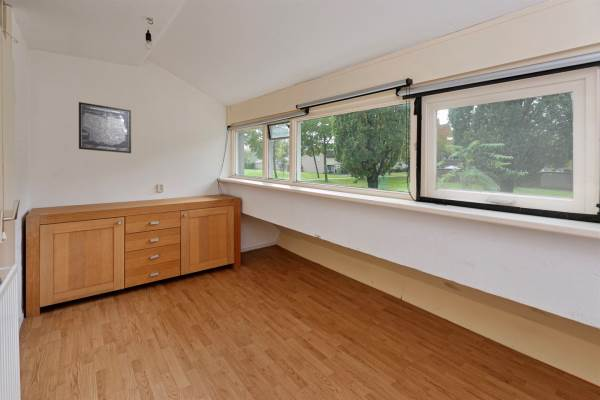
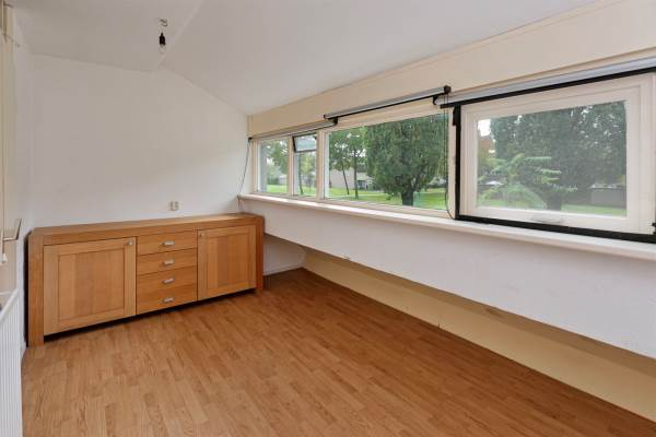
- wall art [78,101,132,154]
